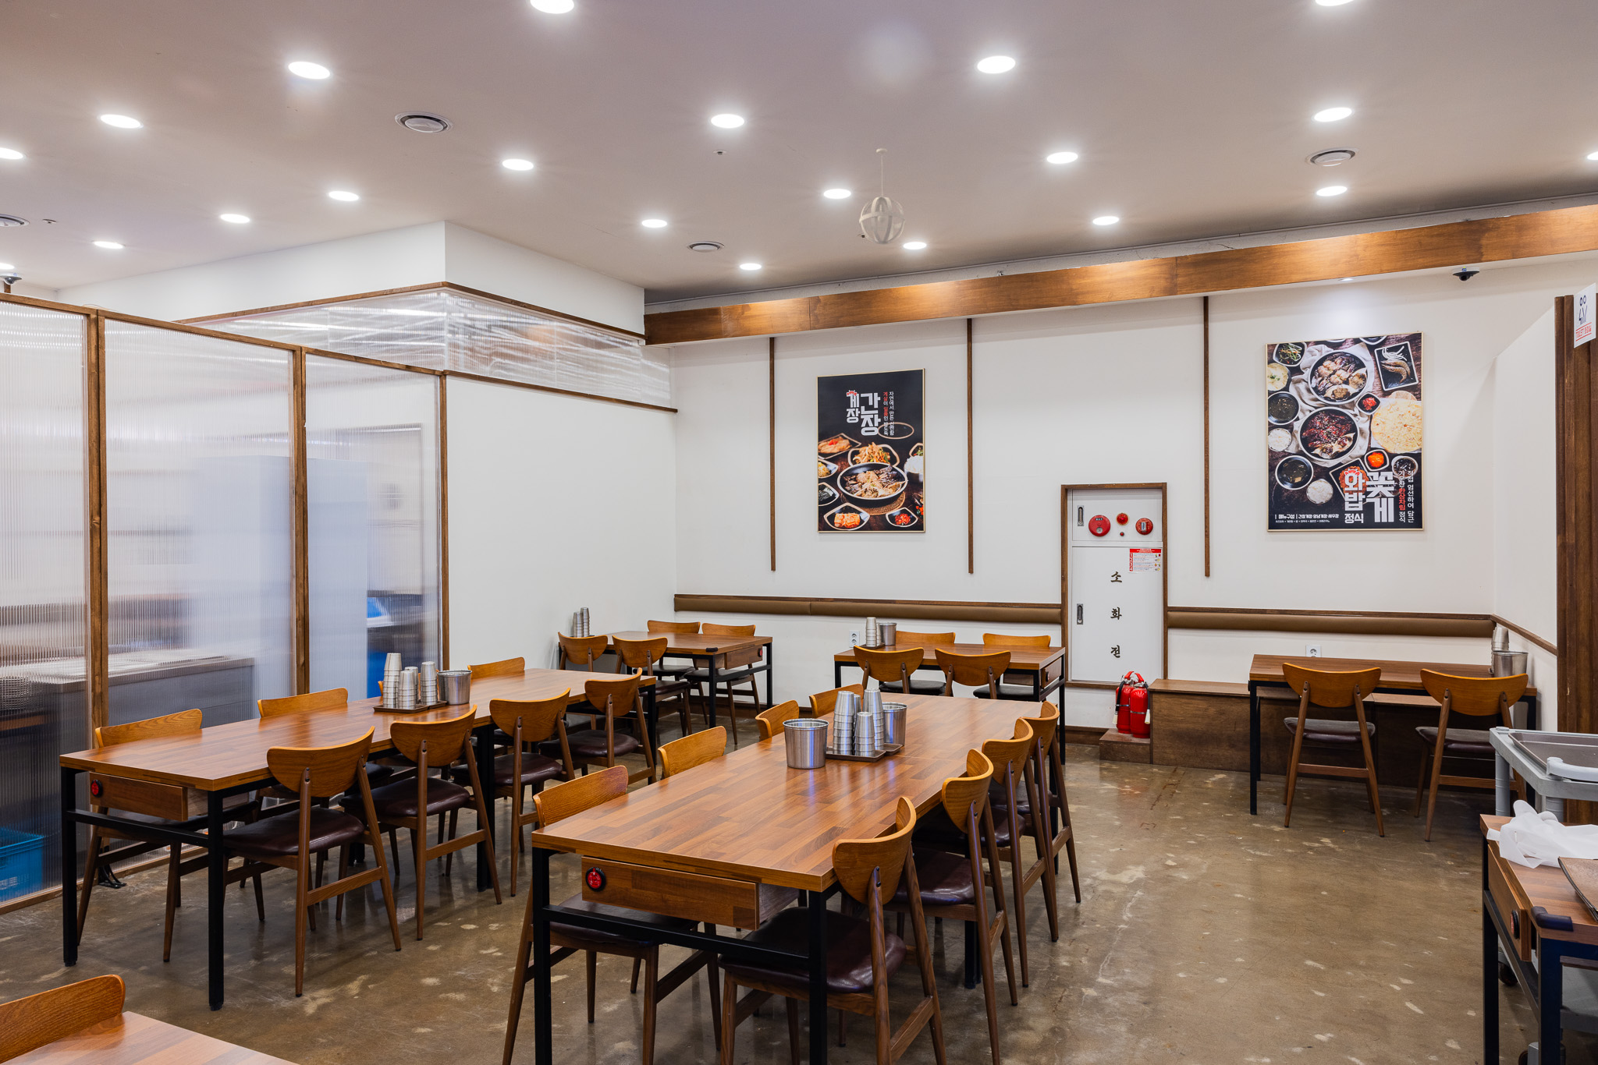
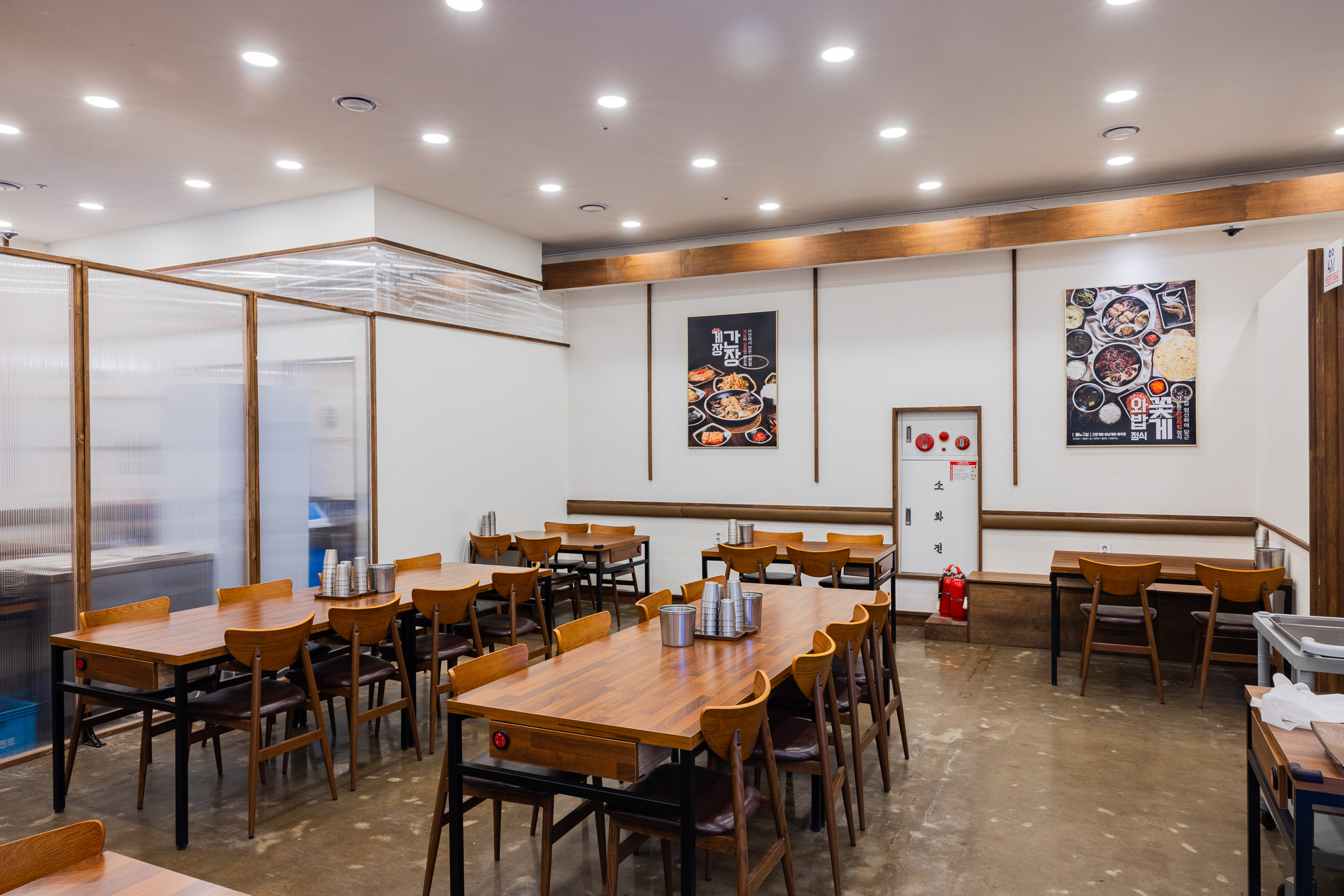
- pendant light [860,147,907,246]
